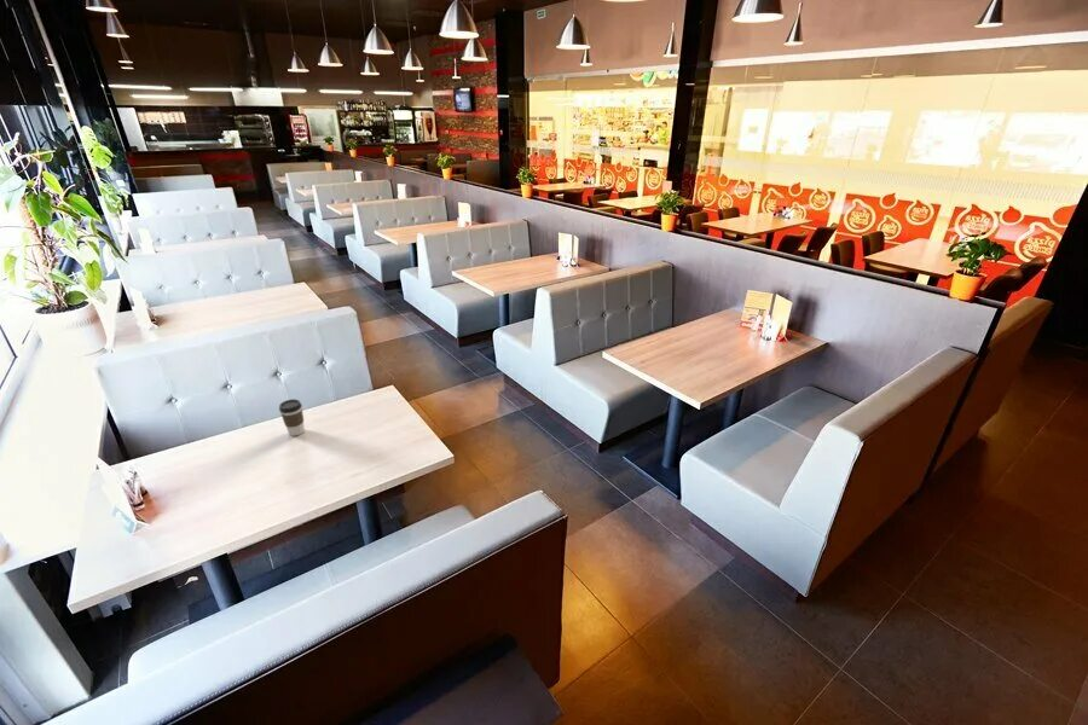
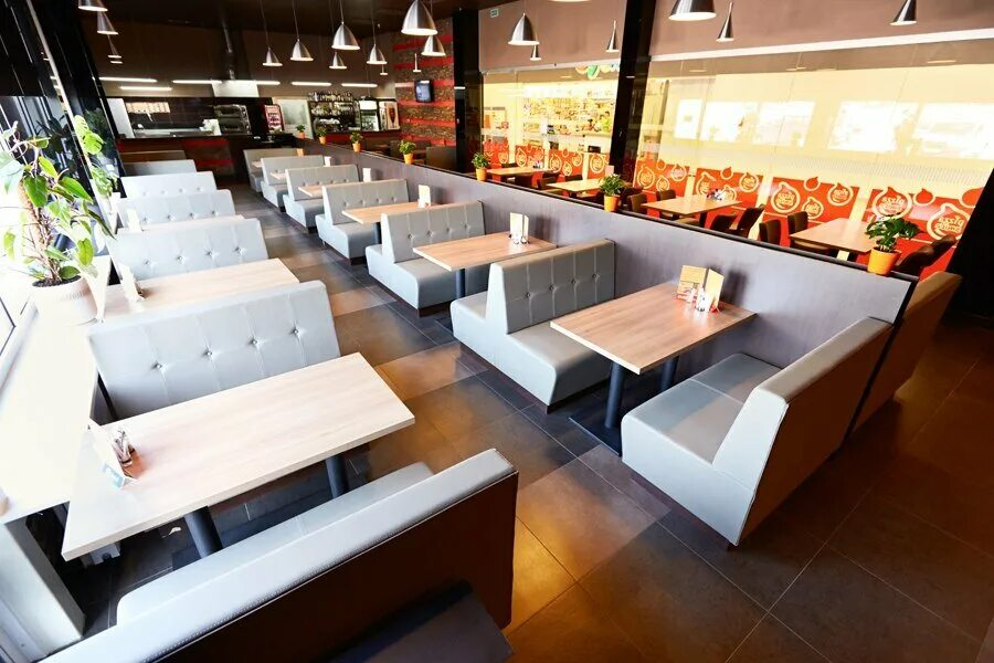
- coffee cup [278,398,306,437]
